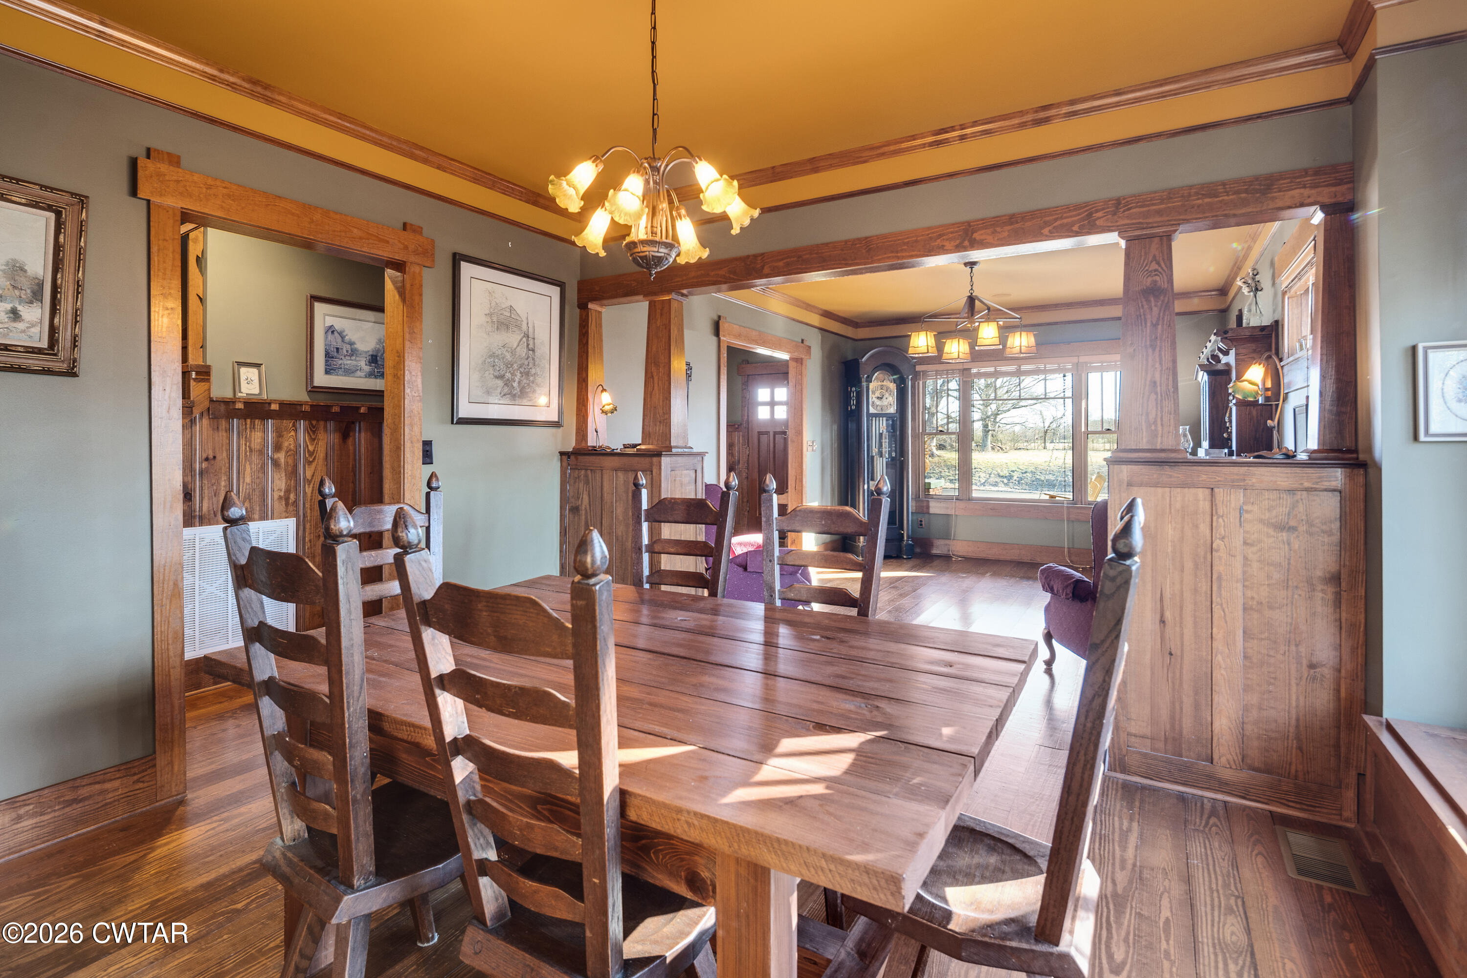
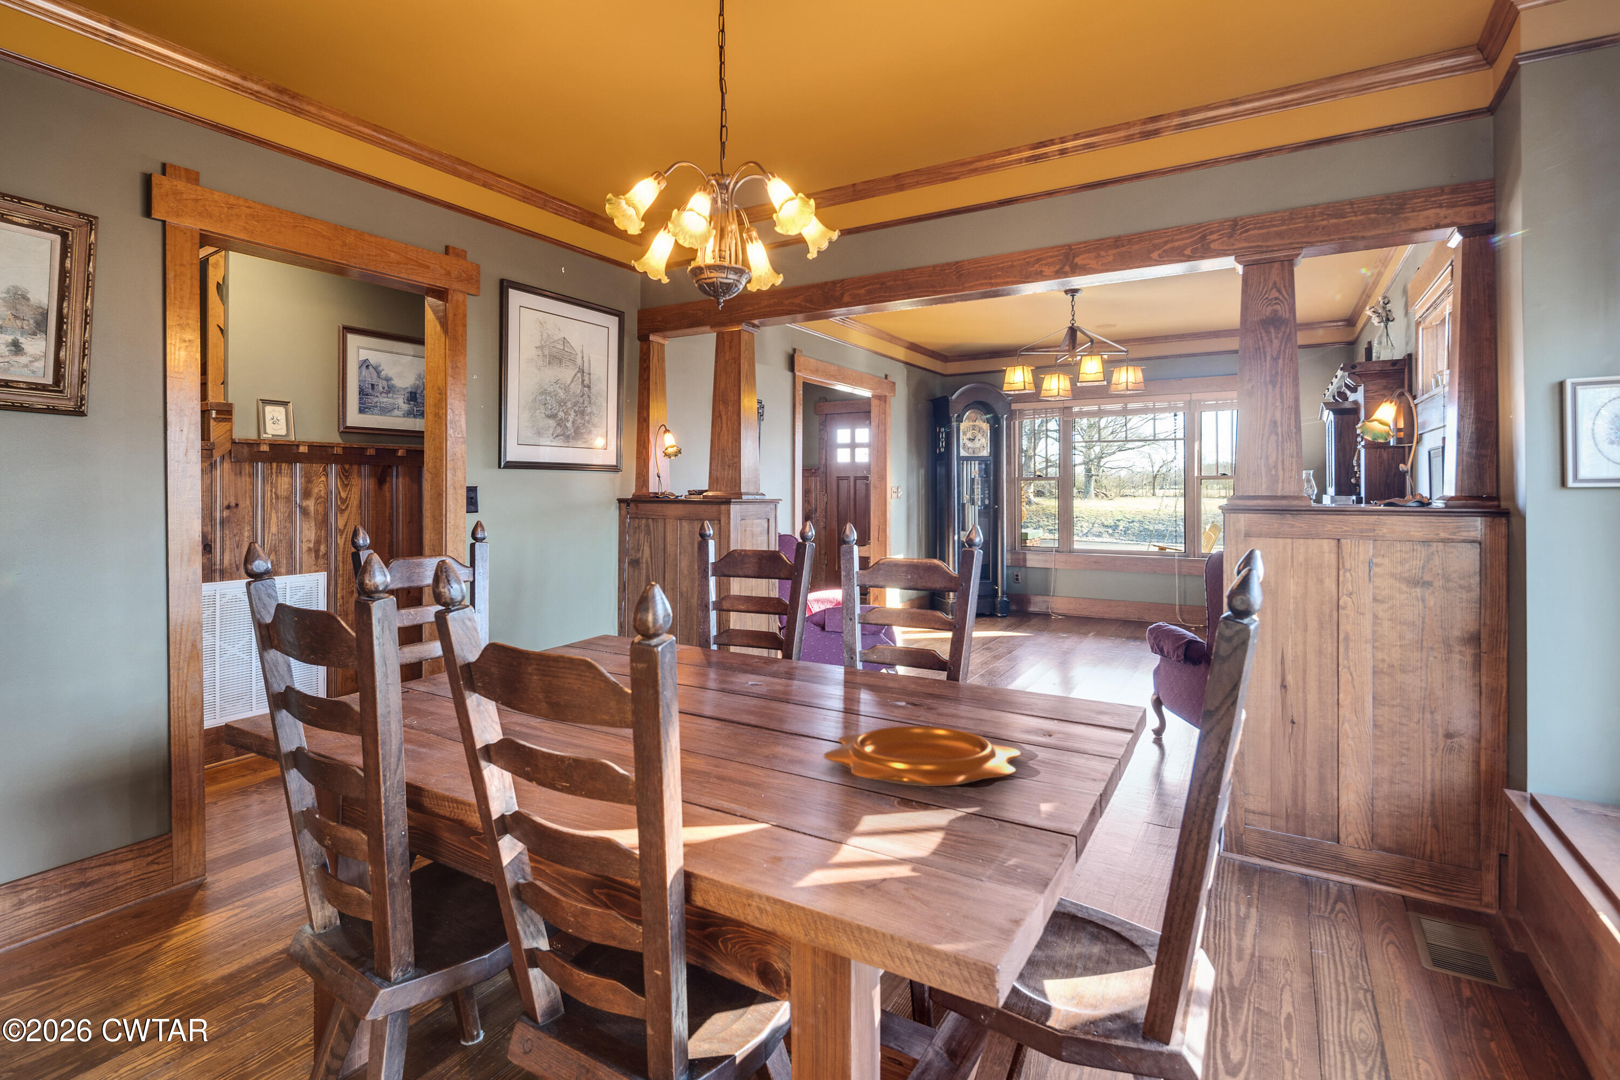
+ decorative bowl [823,726,1022,787]
